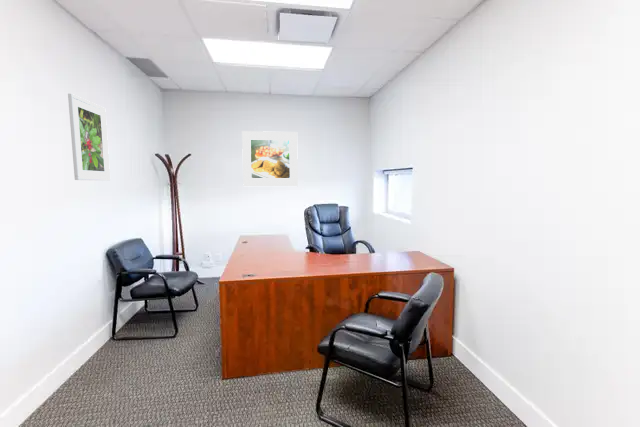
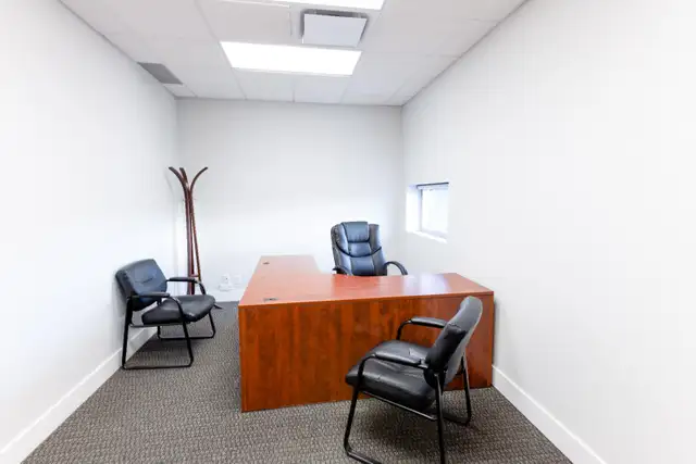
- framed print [67,93,111,181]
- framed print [241,130,299,187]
